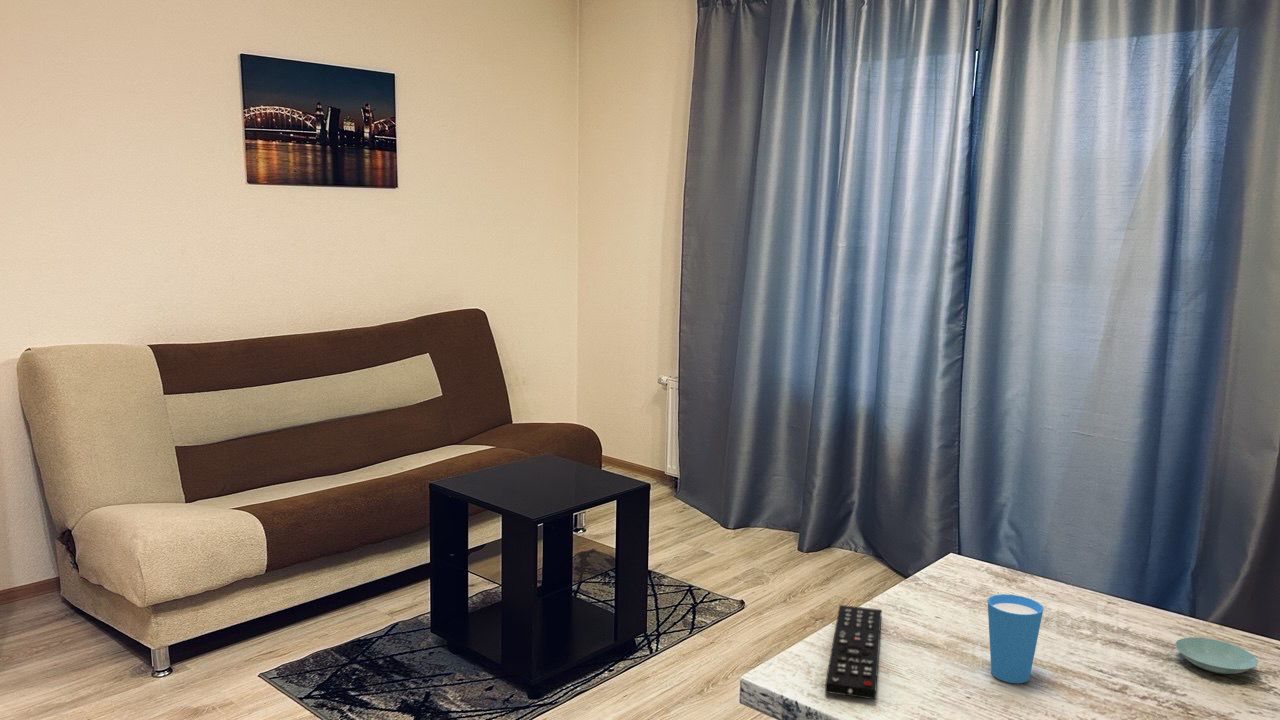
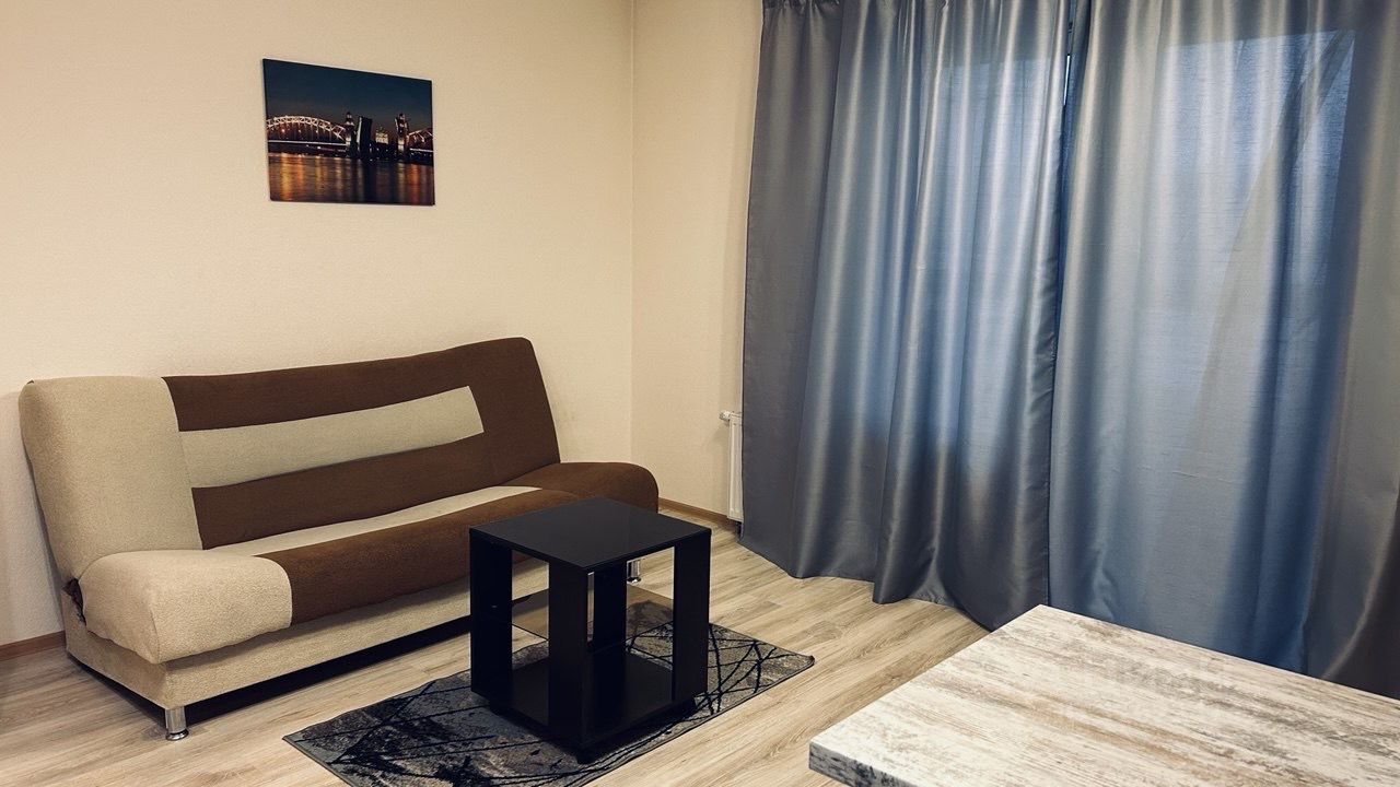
- saucer [1174,636,1259,675]
- remote control [824,604,883,701]
- cup [986,593,1044,684]
